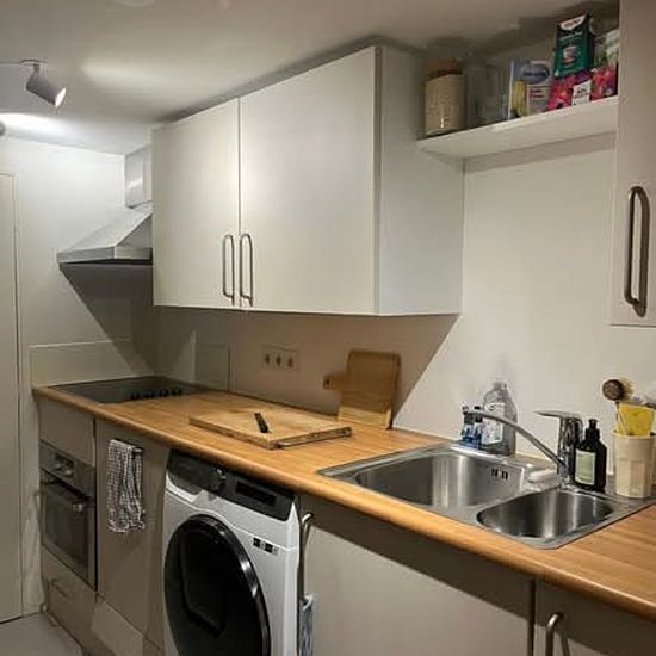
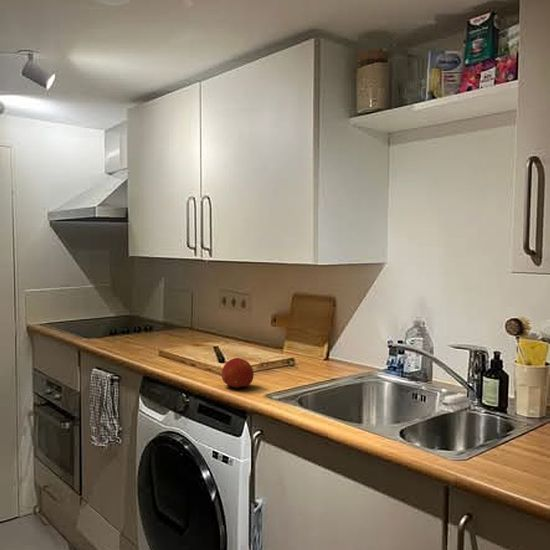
+ fruit [221,357,255,389]
